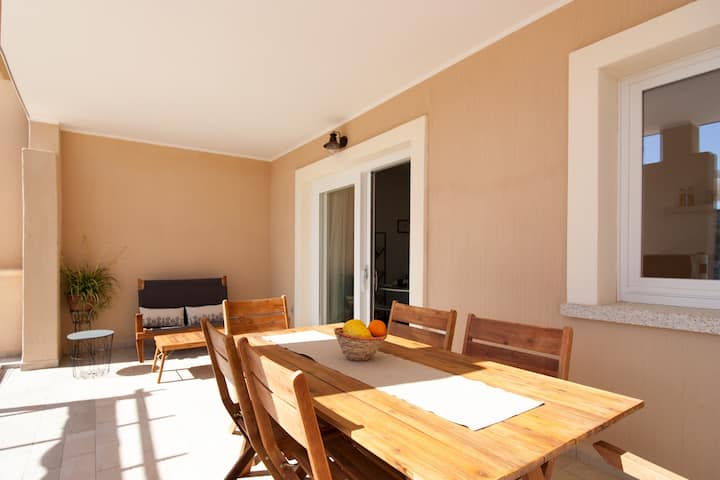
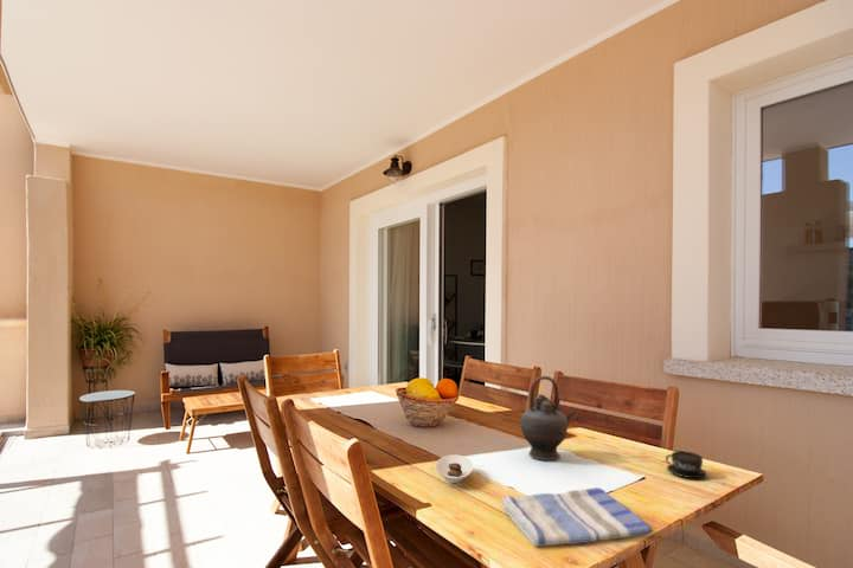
+ teacup [665,450,708,479]
+ saucer [435,453,474,484]
+ dish towel [500,486,654,548]
+ teapot [519,375,578,462]
